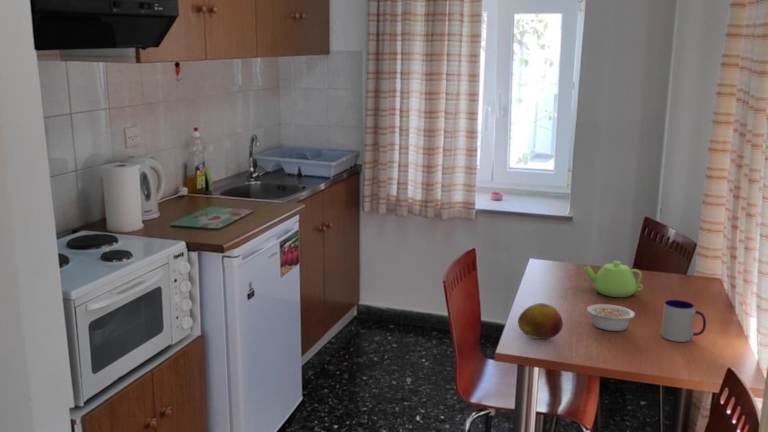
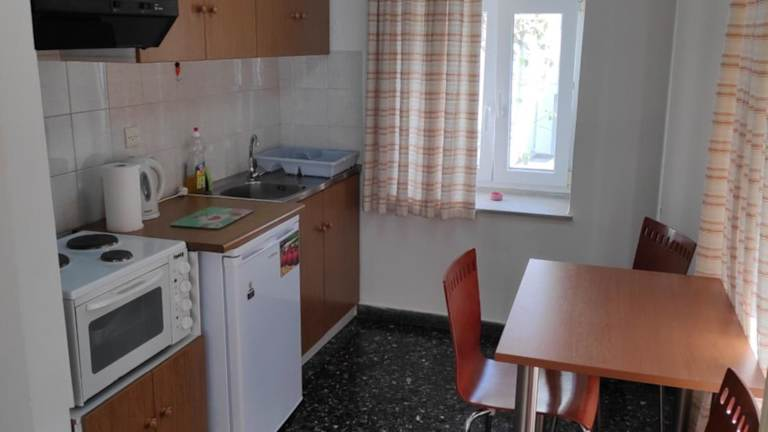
- teapot [582,260,644,298]
- legume [586,303,637,332]
- fruit [517,302,564,340]
- mug [660,299,707,343]
